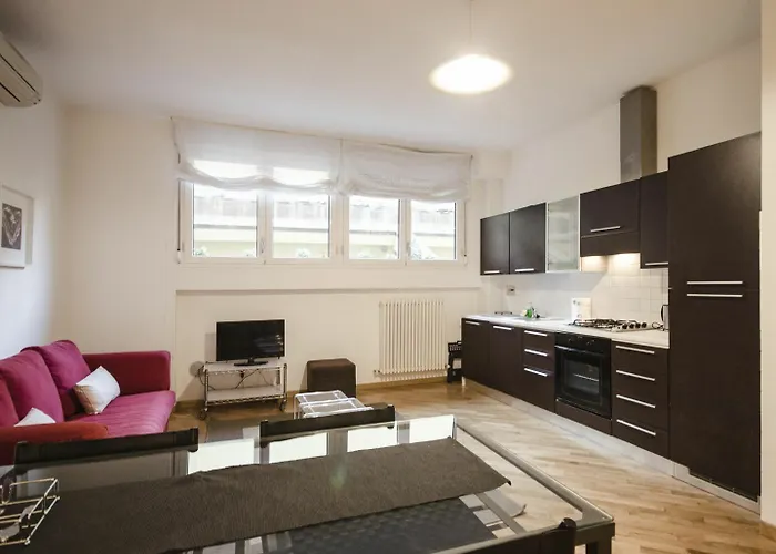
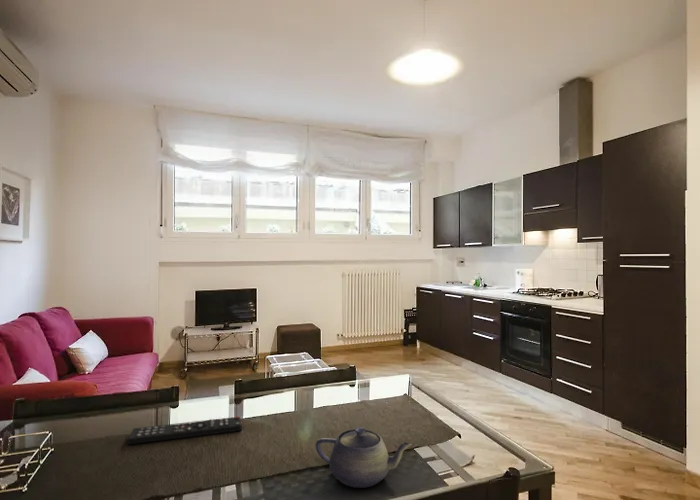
+ remote control [127,415,243,446]
+ teapot [315,426,413,489]
